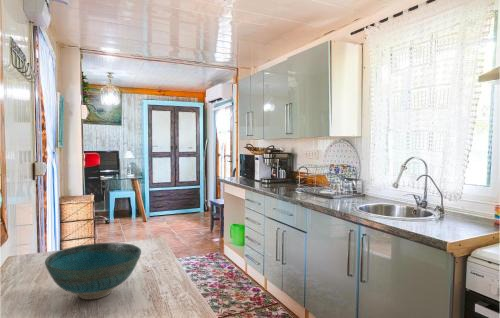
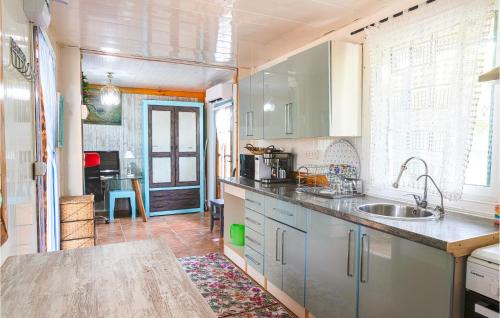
- bowl [44,242,142,301]
